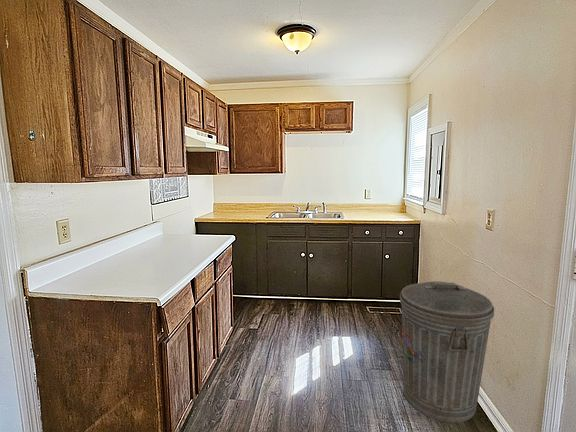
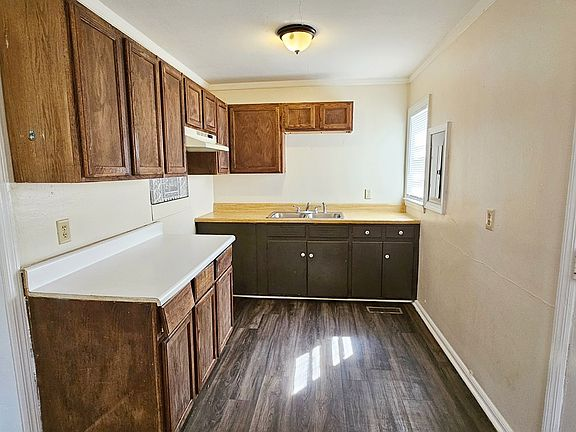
- trash can [399,280,495,423]
